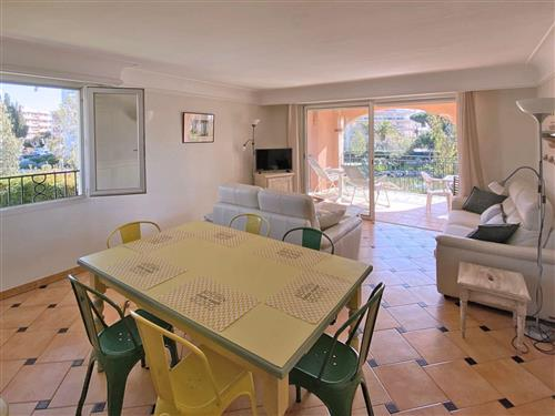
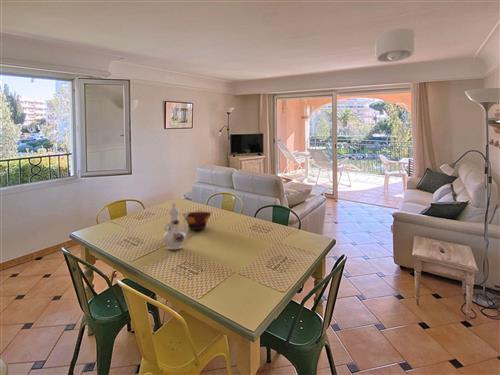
+ ceiling light [374,28,415,63]
+ chinaware [162,202,191,250]
+ bowl [182,211,212,231]
